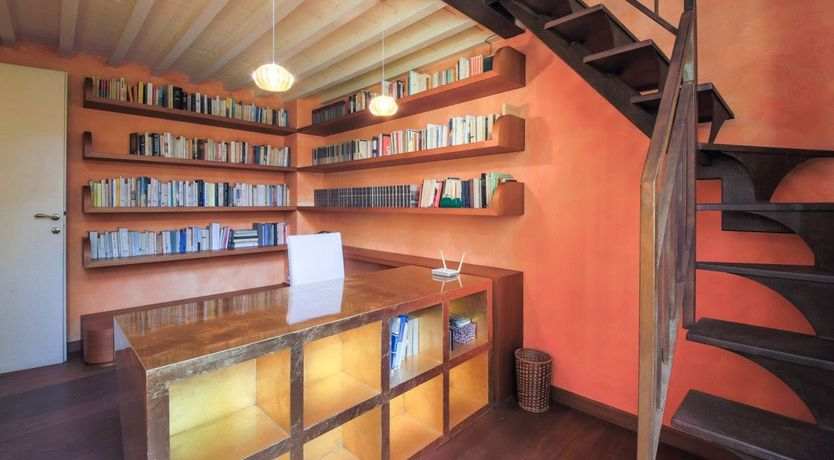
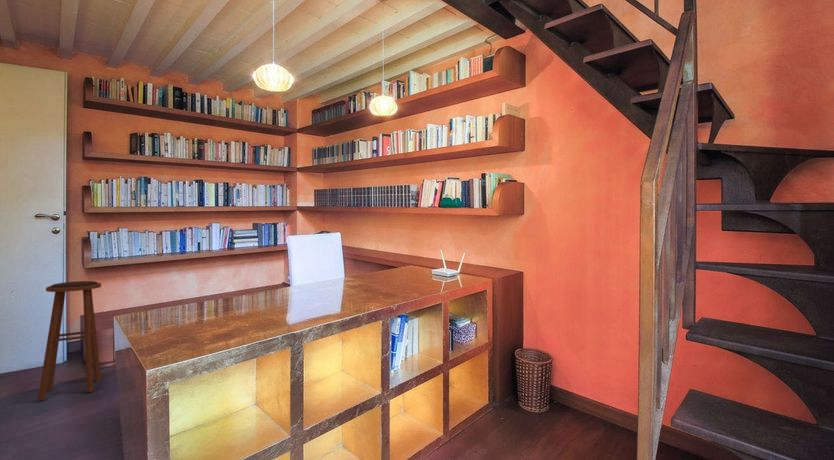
+ stool [37,280,102,401]
